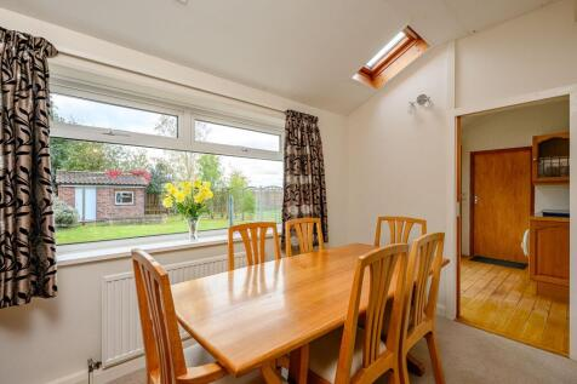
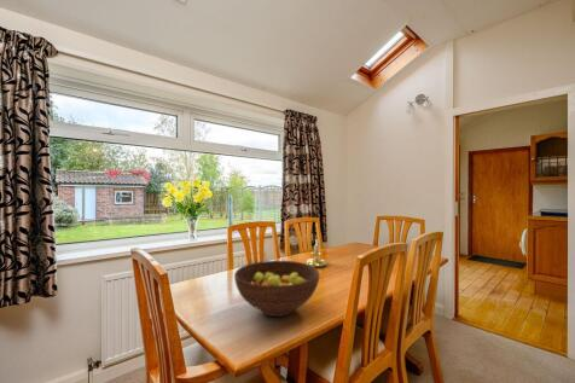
+ candle holder [304,240,329,268]
+ fruit bowl [233,260,320,318]
